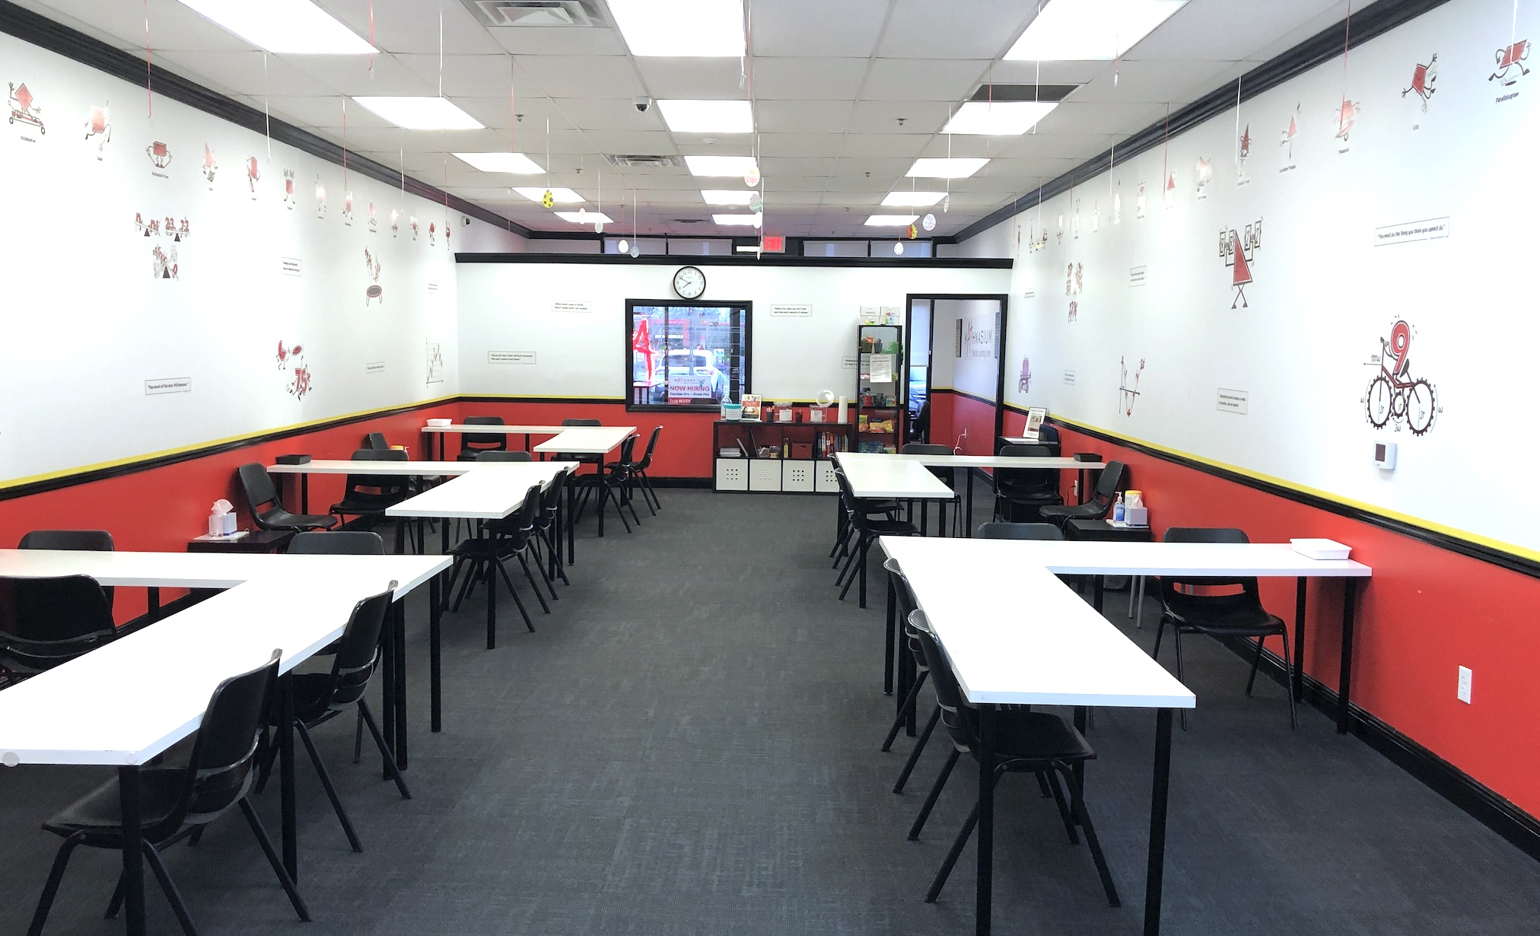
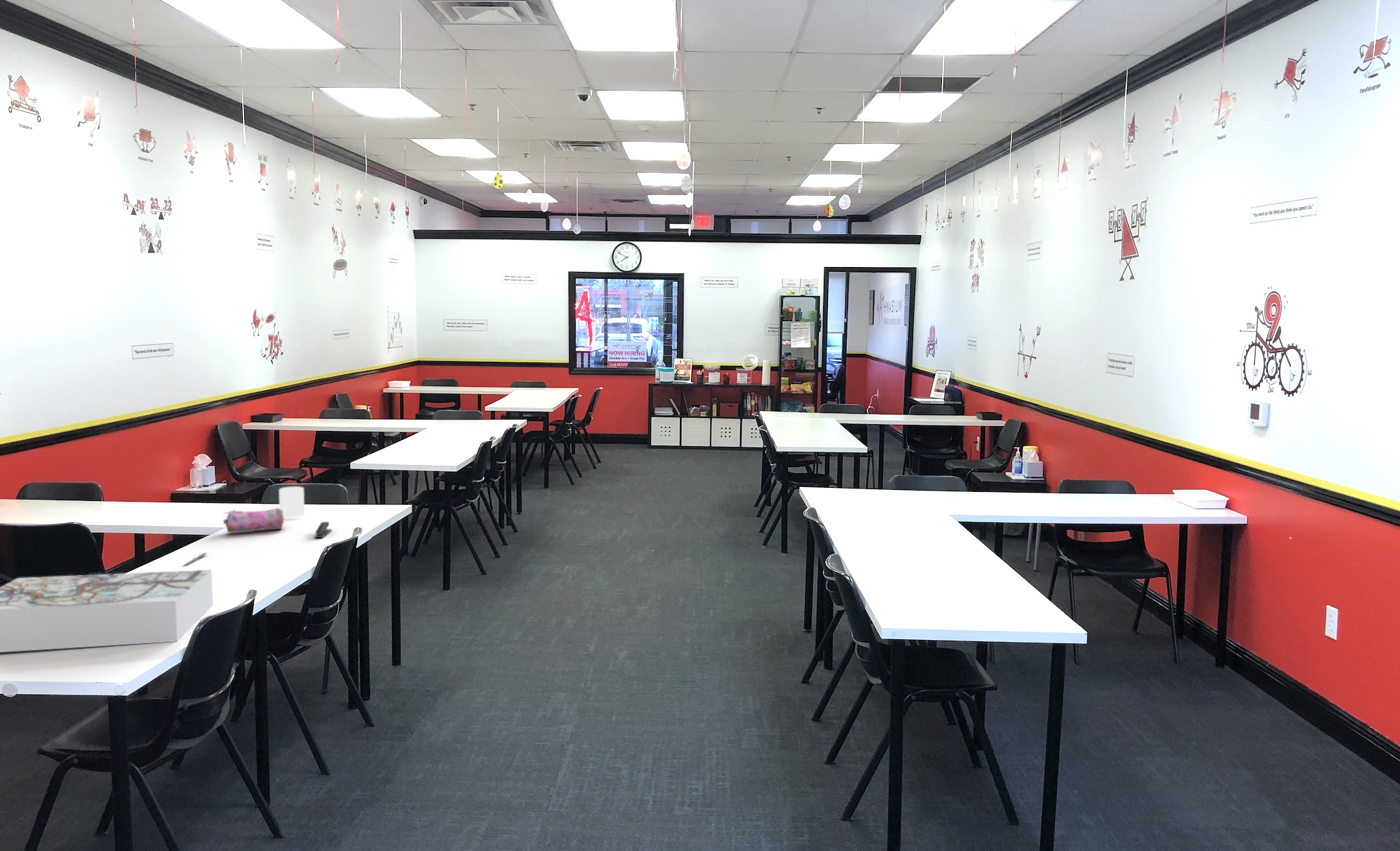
+ cup [278,486,305,518]
+ board game [0,569,214,653]
+ pencil case [223,507,284,533]
+ pen [183,552,208,566]
+ stapler [313,521,333,538]
